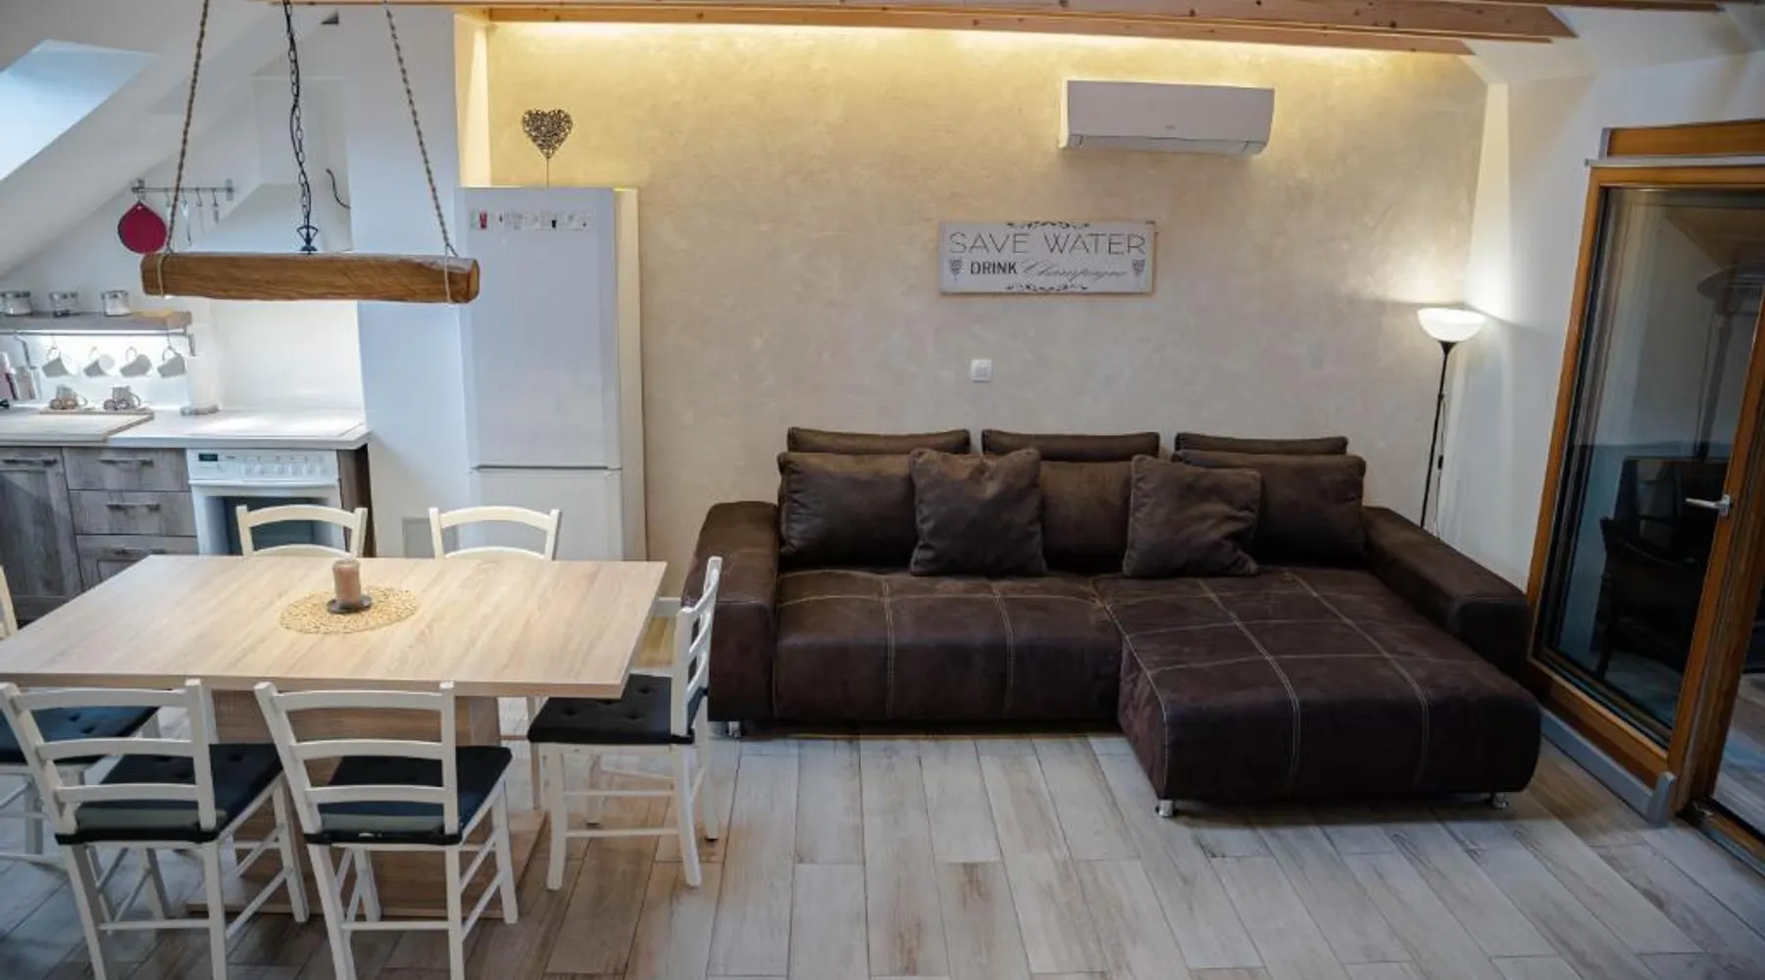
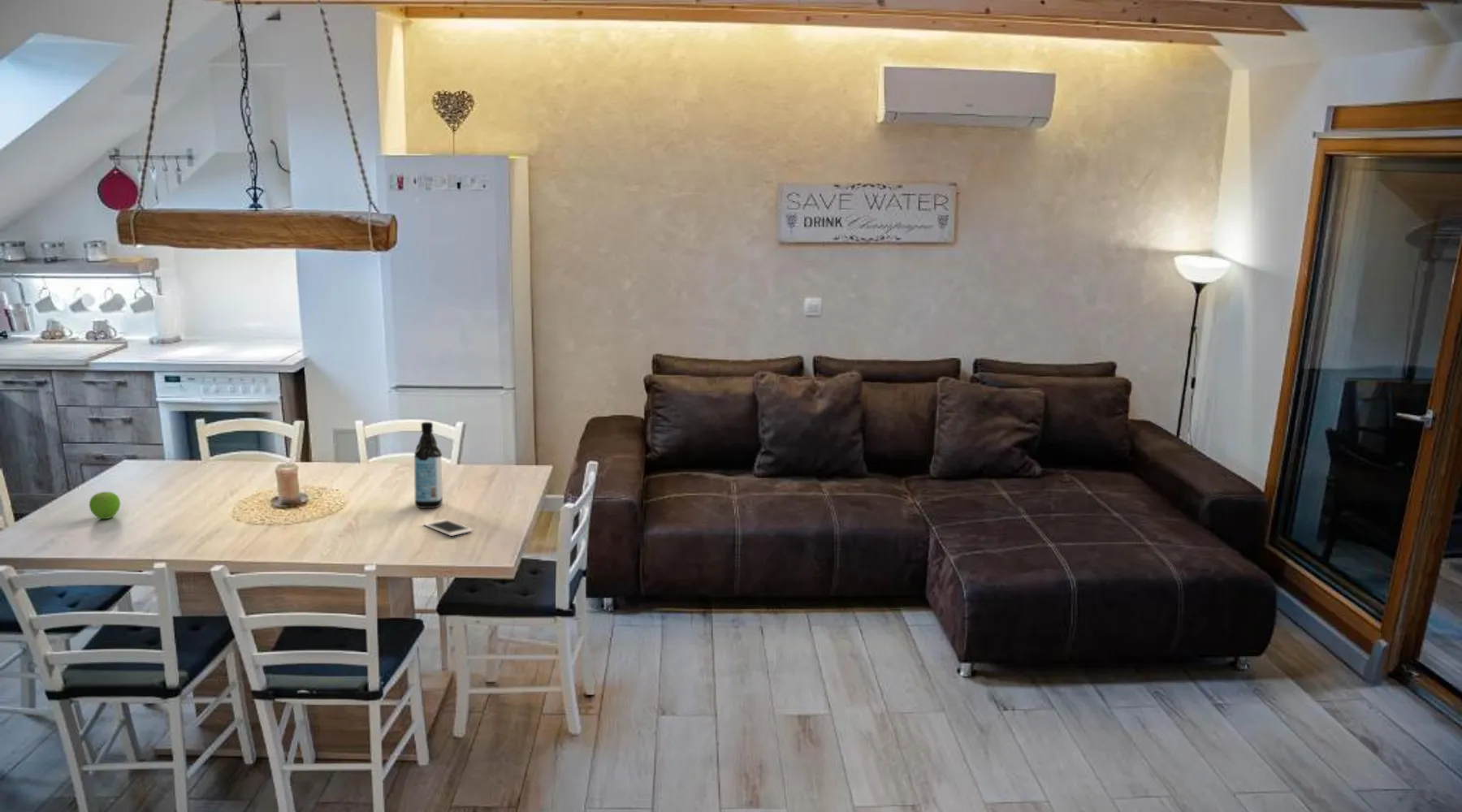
+ water bottle [413,421,443,509]
+ fruit [89,491,121,520]
+ cell phone [422,518,474,537]
